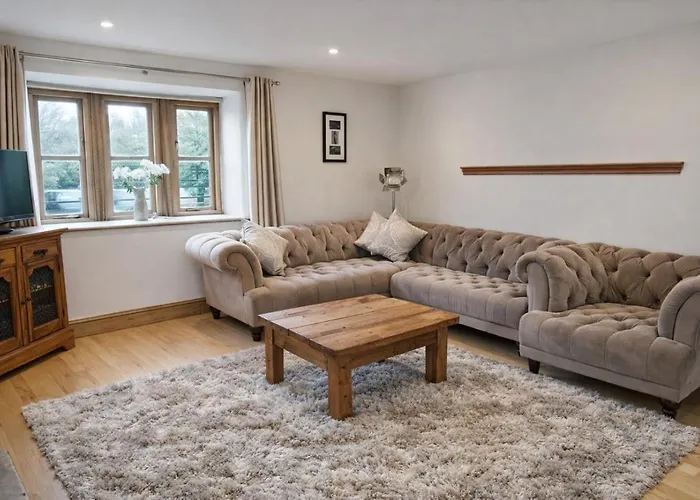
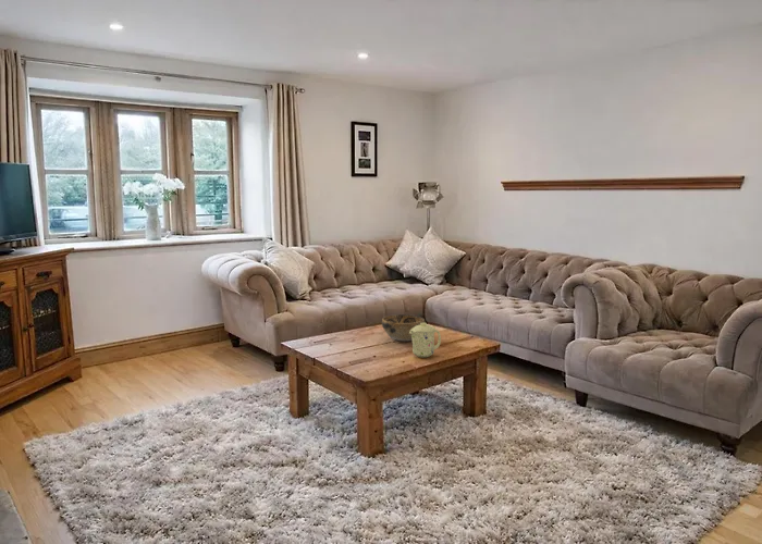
+ decorative bowl [381,313,426,342]
+ mug [409,322,442,358]
